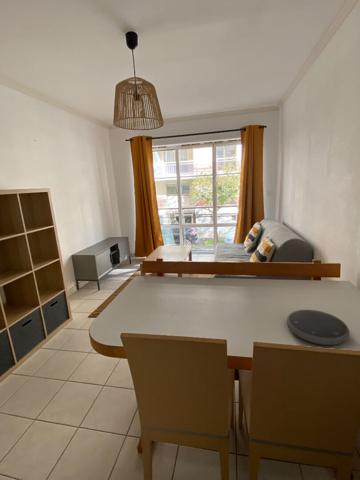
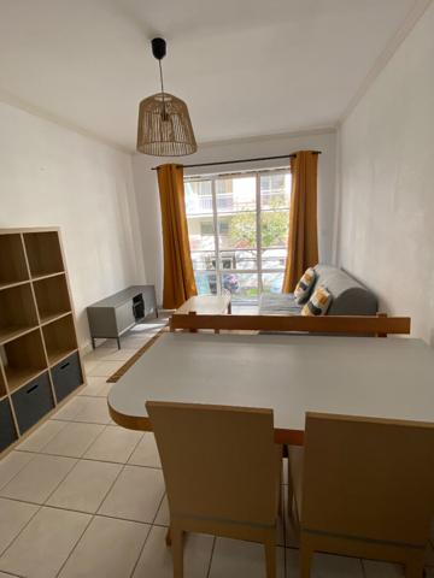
- speaker [286,309,351,346]
